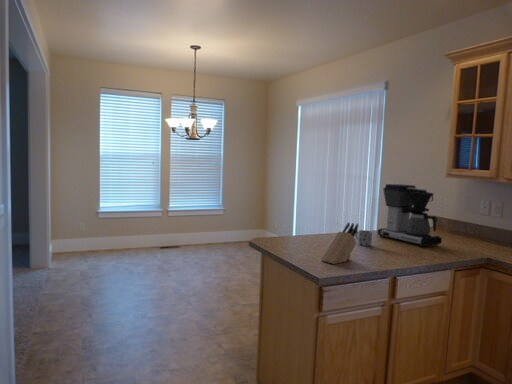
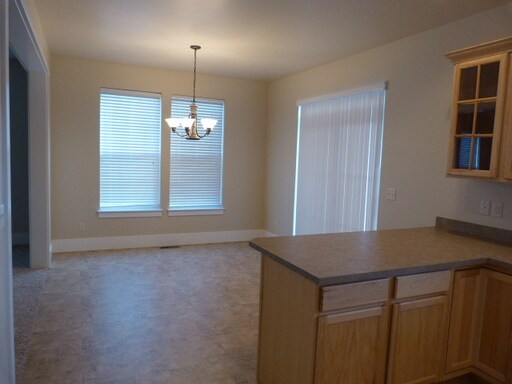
- mug [355,229,373,247]
- coffee maker [377,183,443,248]
- knife block [320,221,359,265]
